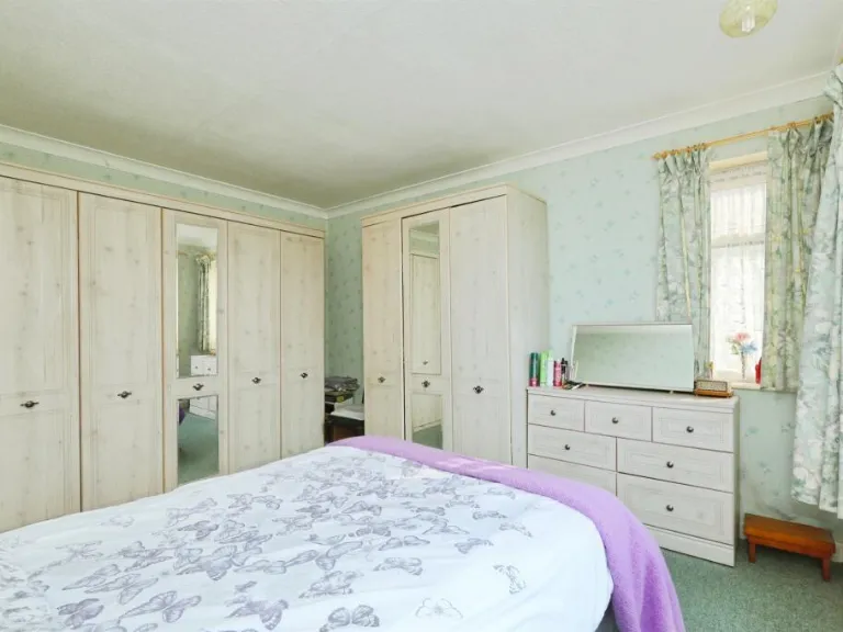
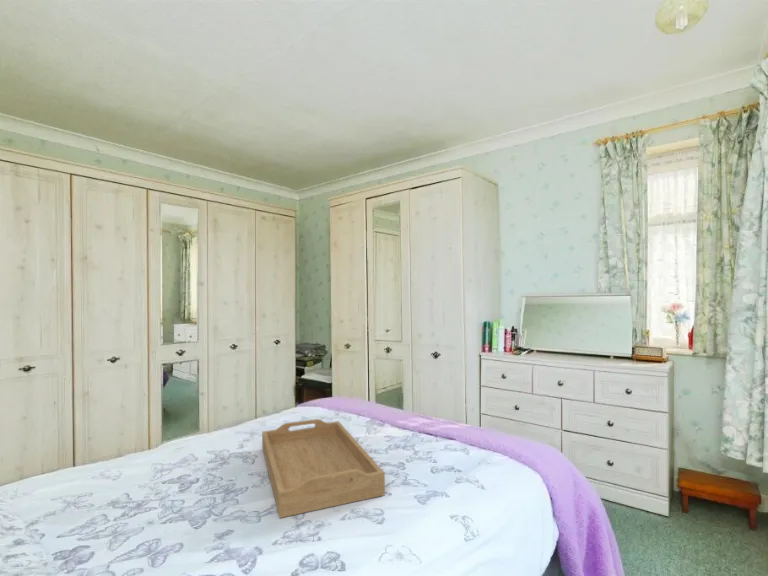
+ serving tray [261,418,386,519]
